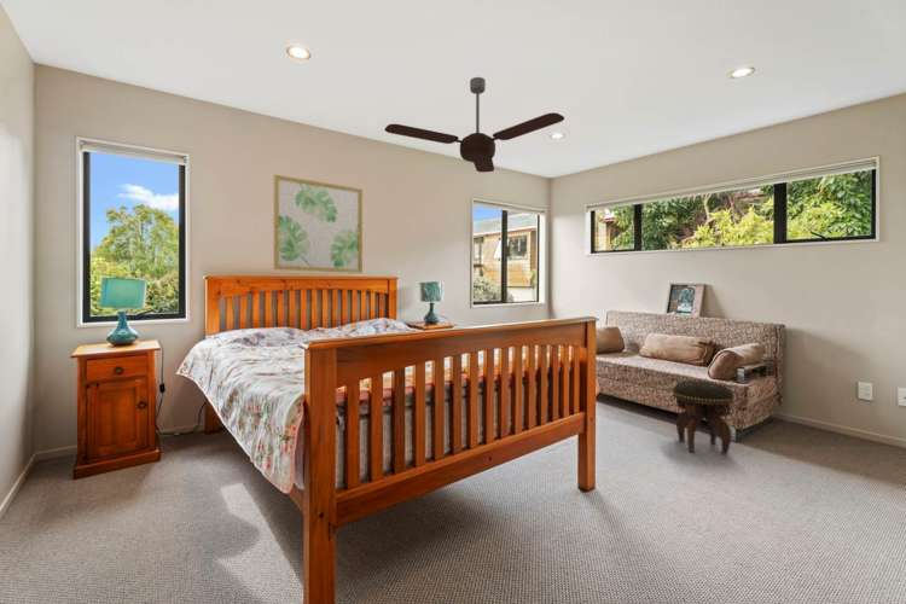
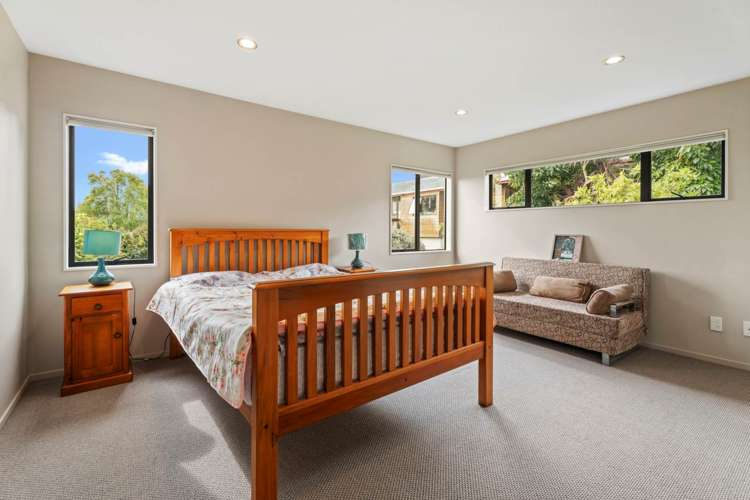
- footstool [672,379,736,455]
- ceiling fan [384,76,565,174]
- wall art [273,174,364,274]
